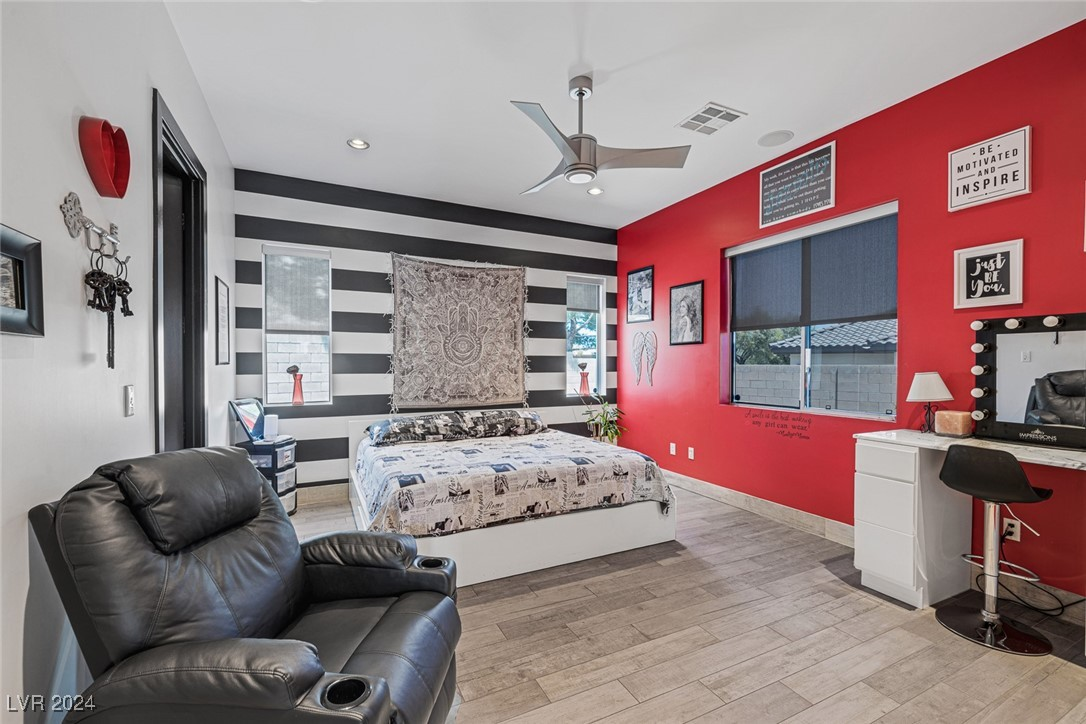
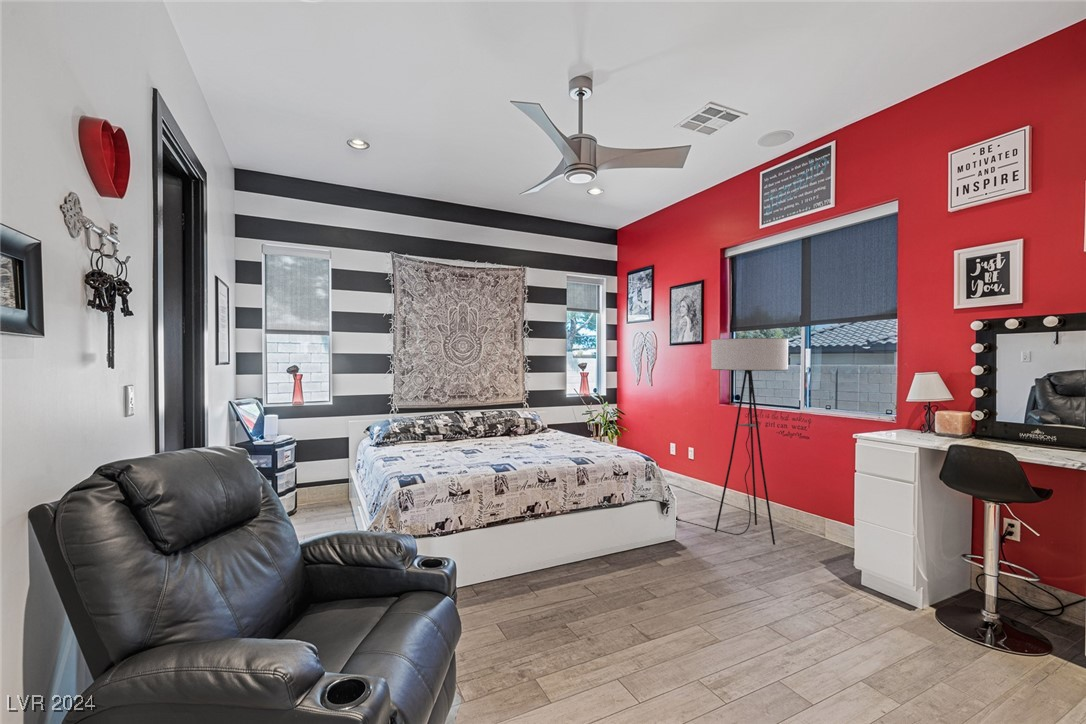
+ floor lamp [675,337,789,546]
